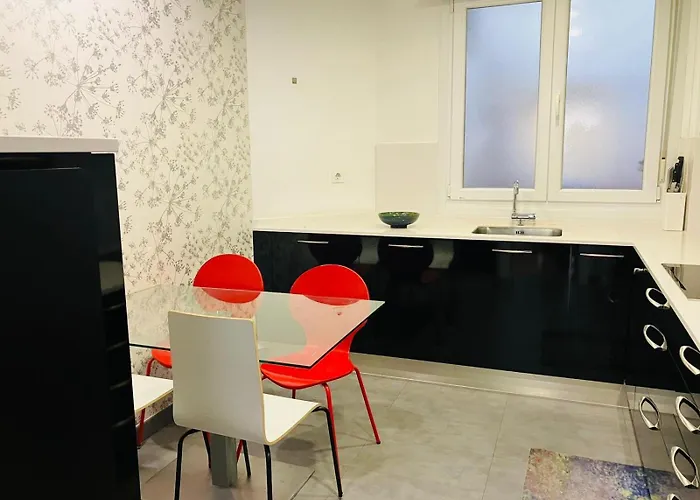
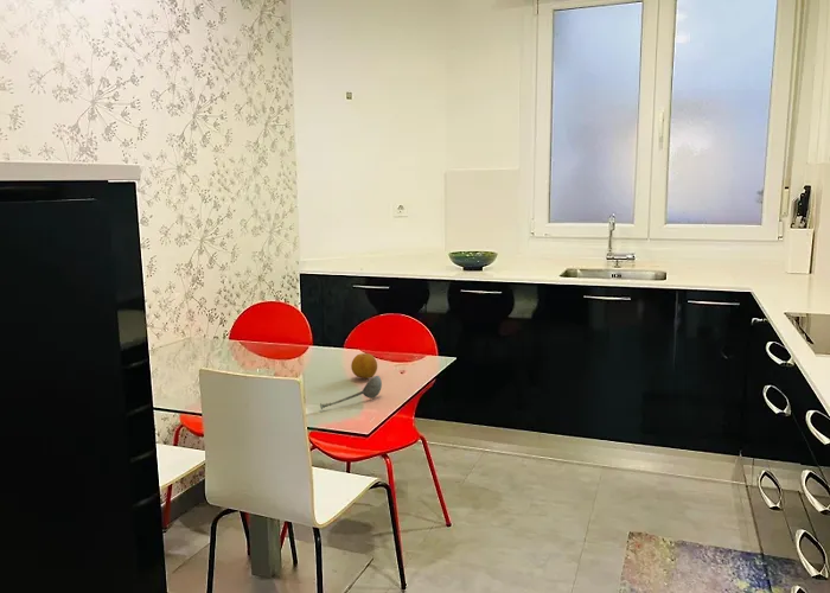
+ fruit [350,352,378,380]
+ soupspoon [319,375,383,410]
